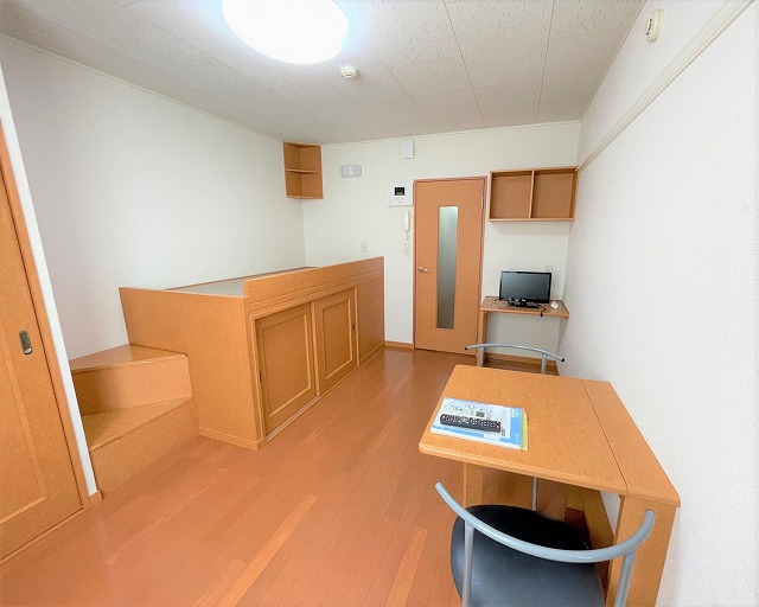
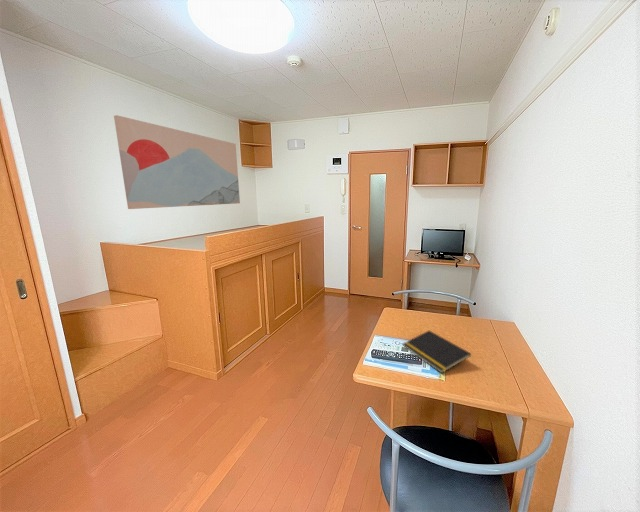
+ notepad [402,329,472,374]
+ wall art [113,114,241,210]
